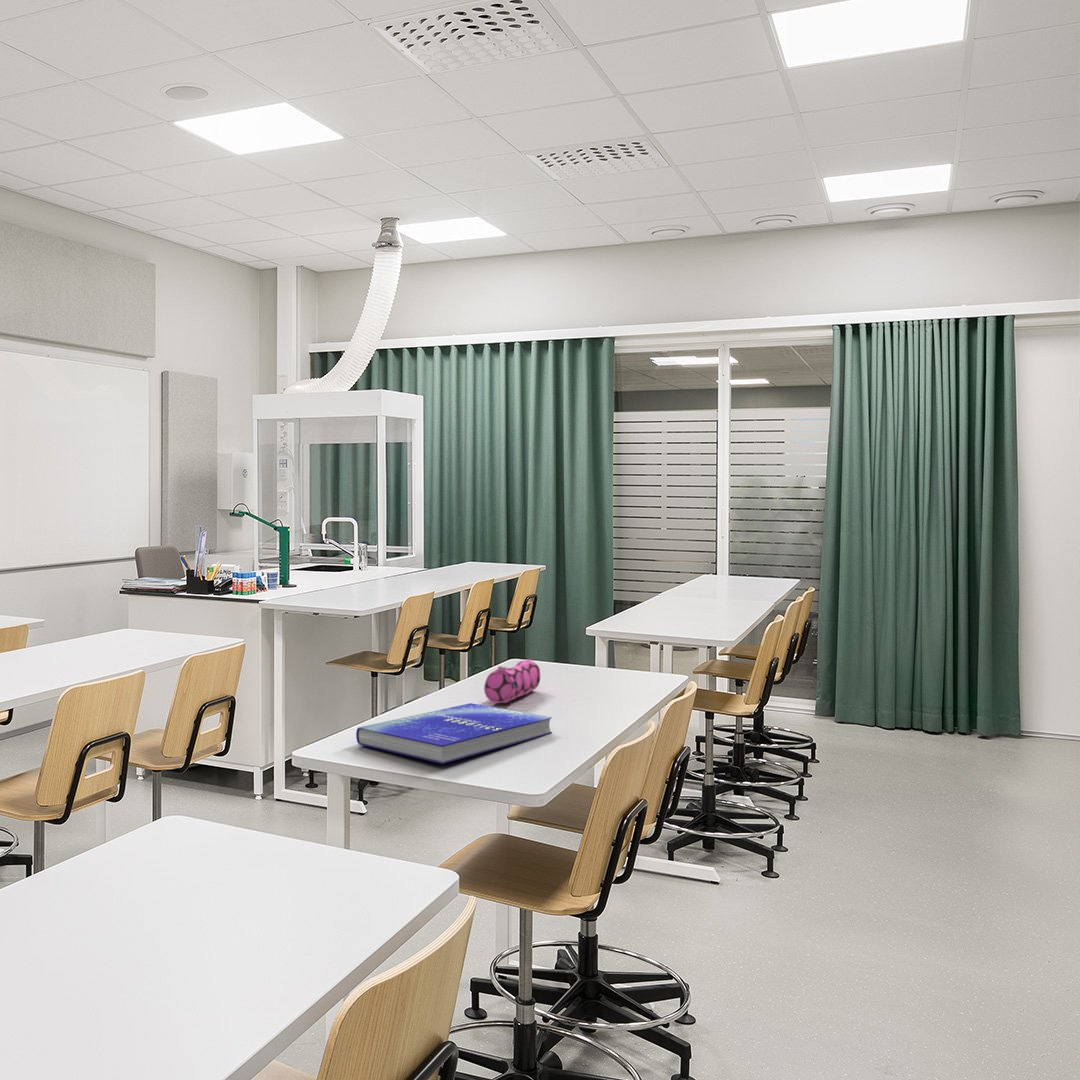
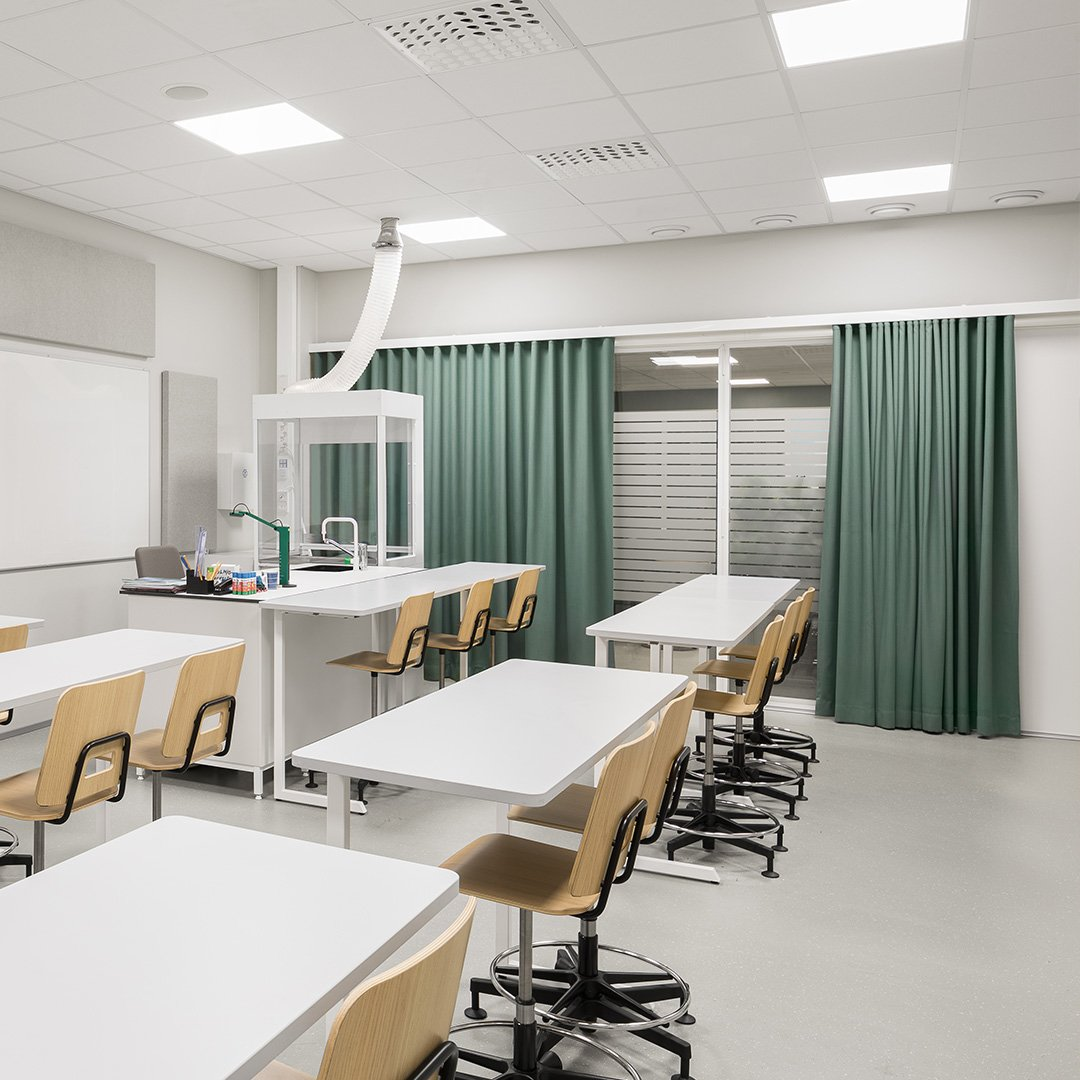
- book [355,702,553,765]
- pencil case [483,658,541,705]
